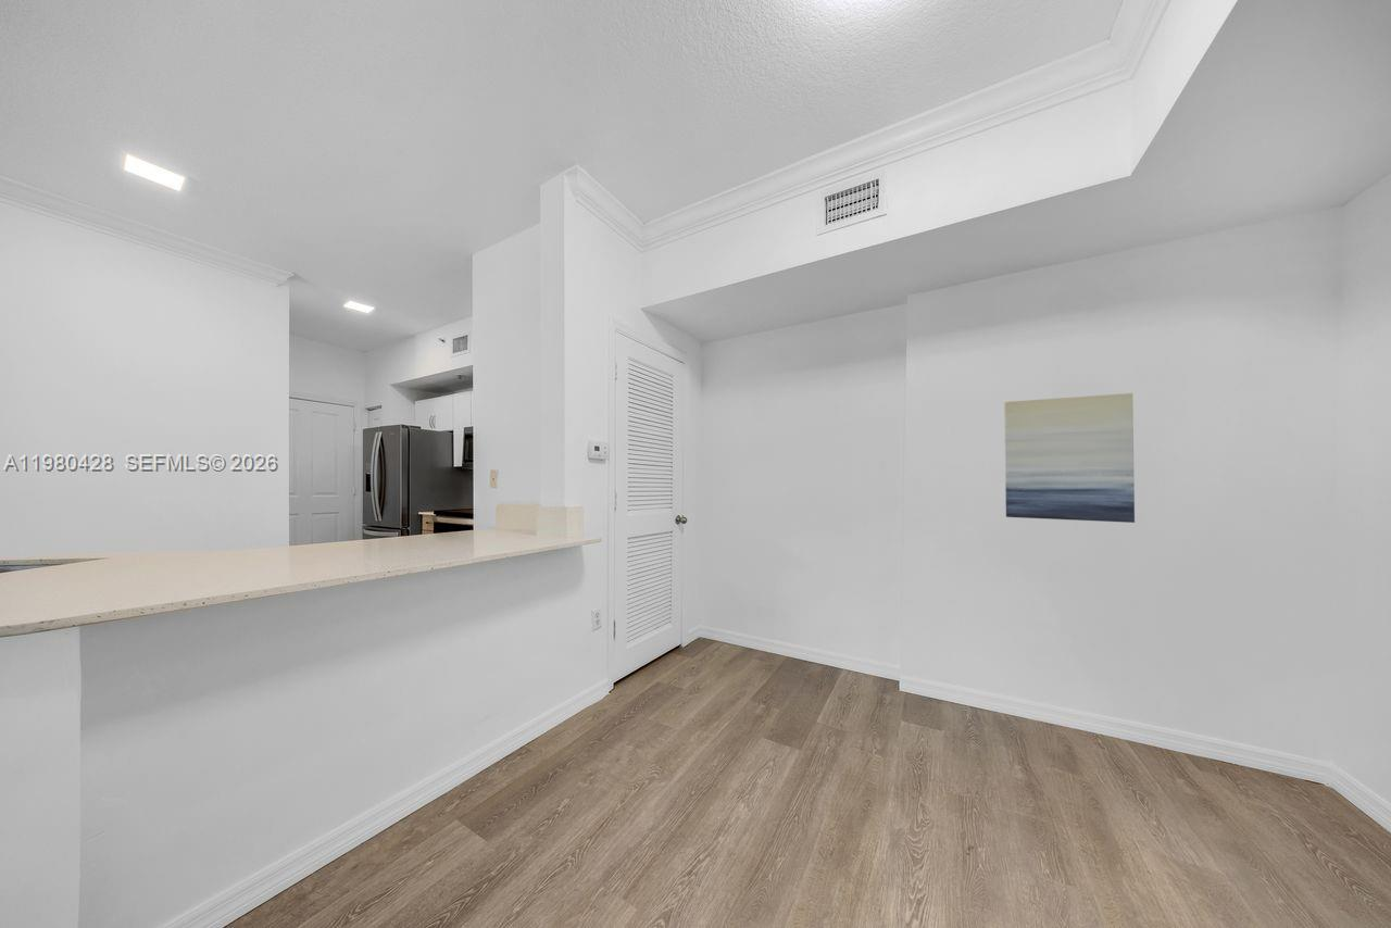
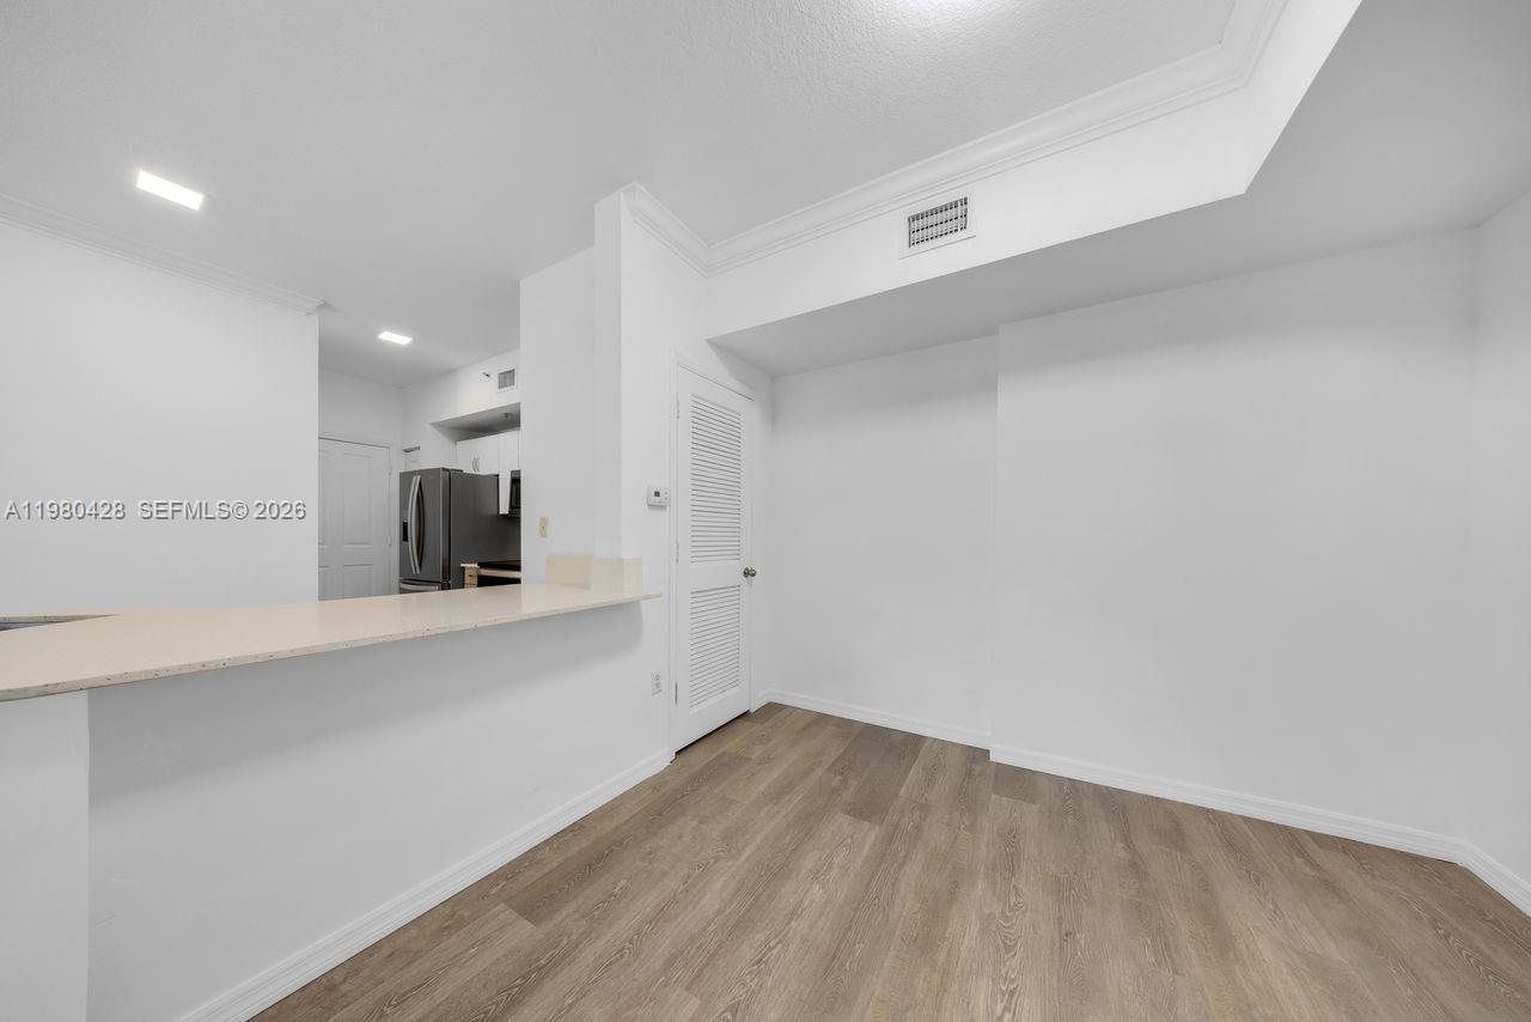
- wall art [1003,392,1136,524]
